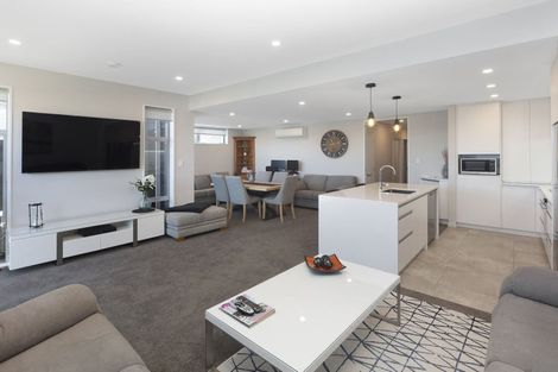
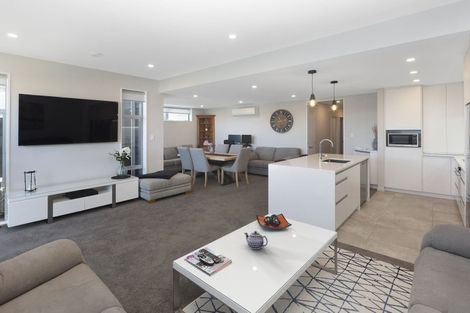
+ teapot [244,230,269,250]
